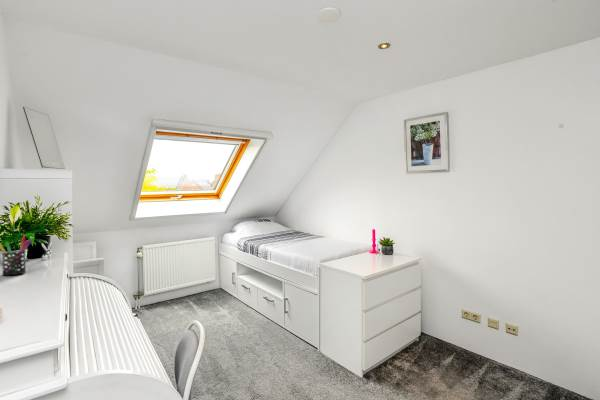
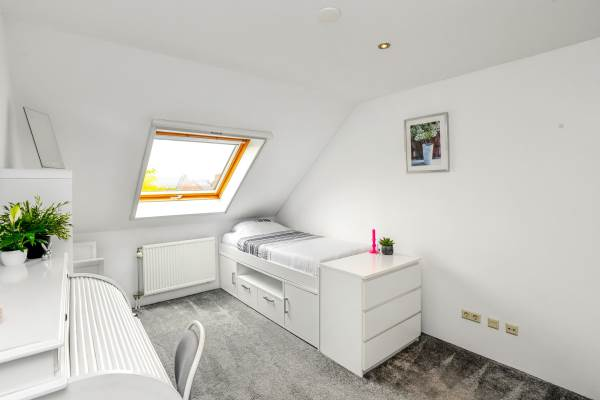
- pen holder [0,235,33,277]
